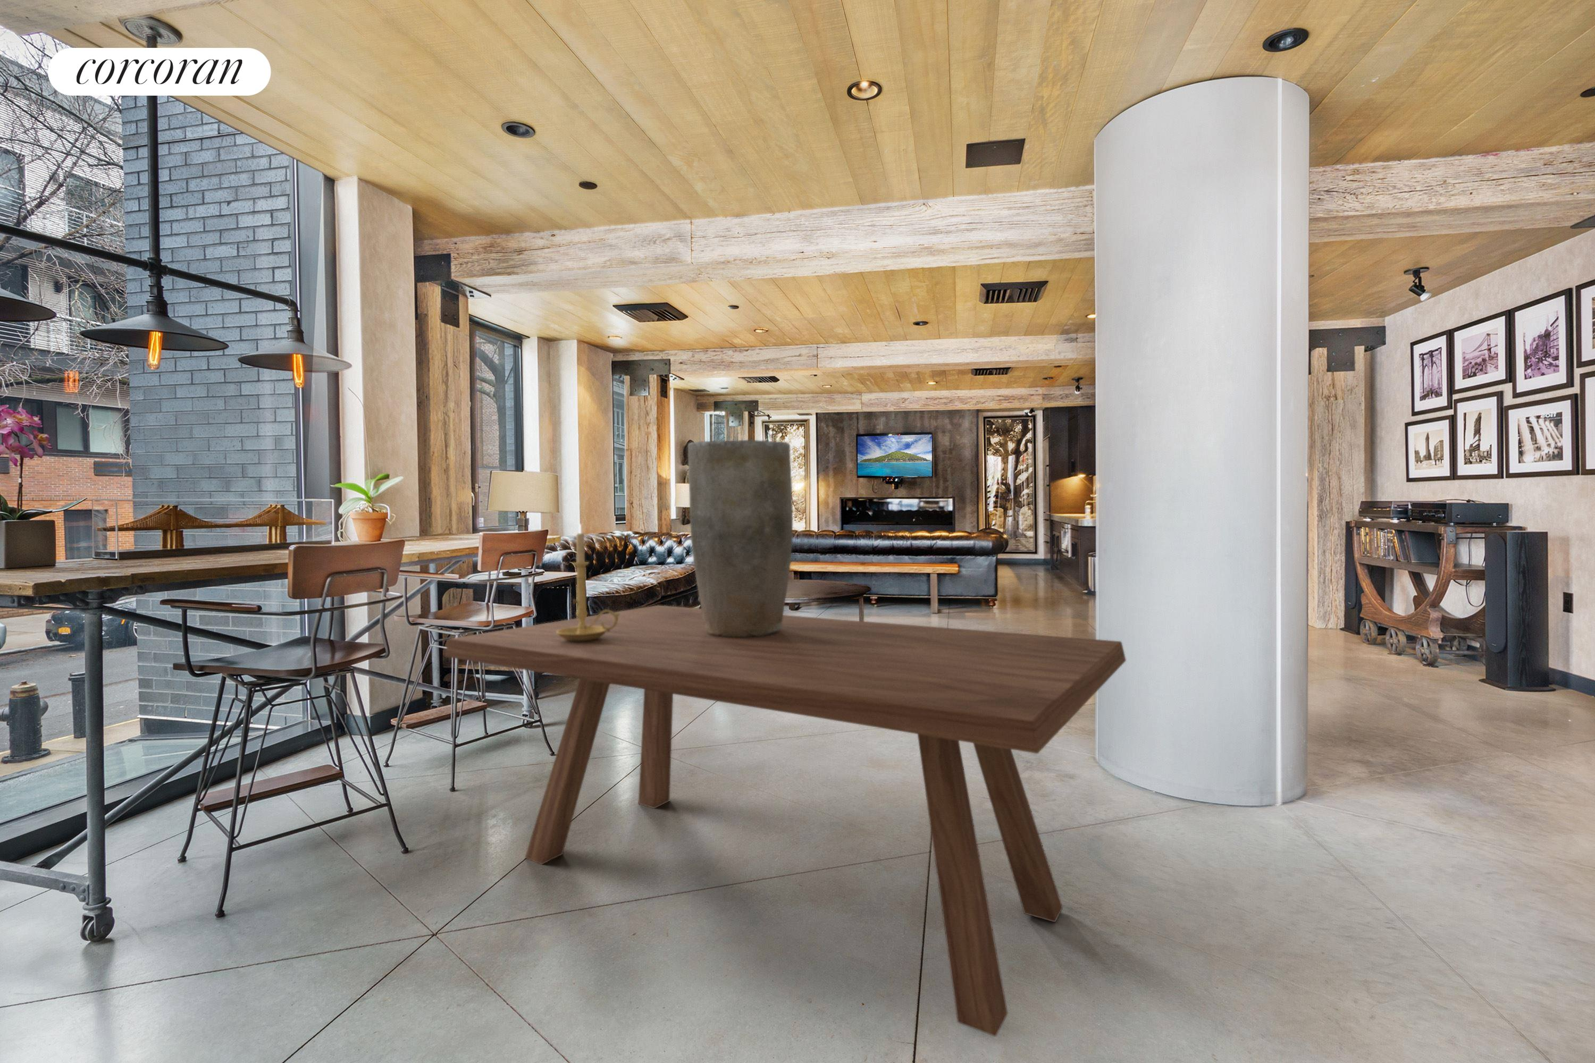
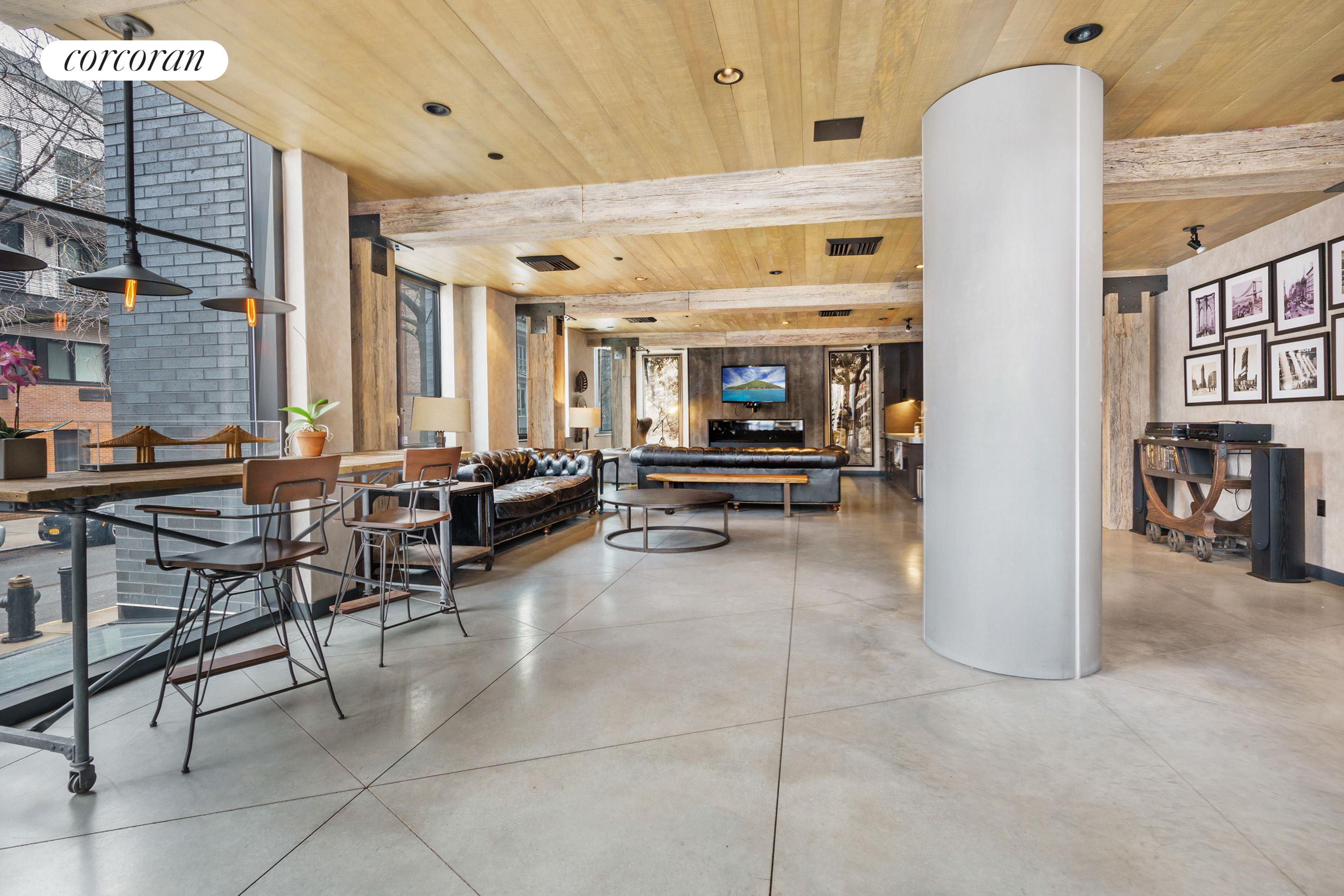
- candle holder [557,523,619,642]
- dining table [445,605,1126,1037]
- vase [687,439,793,637]
